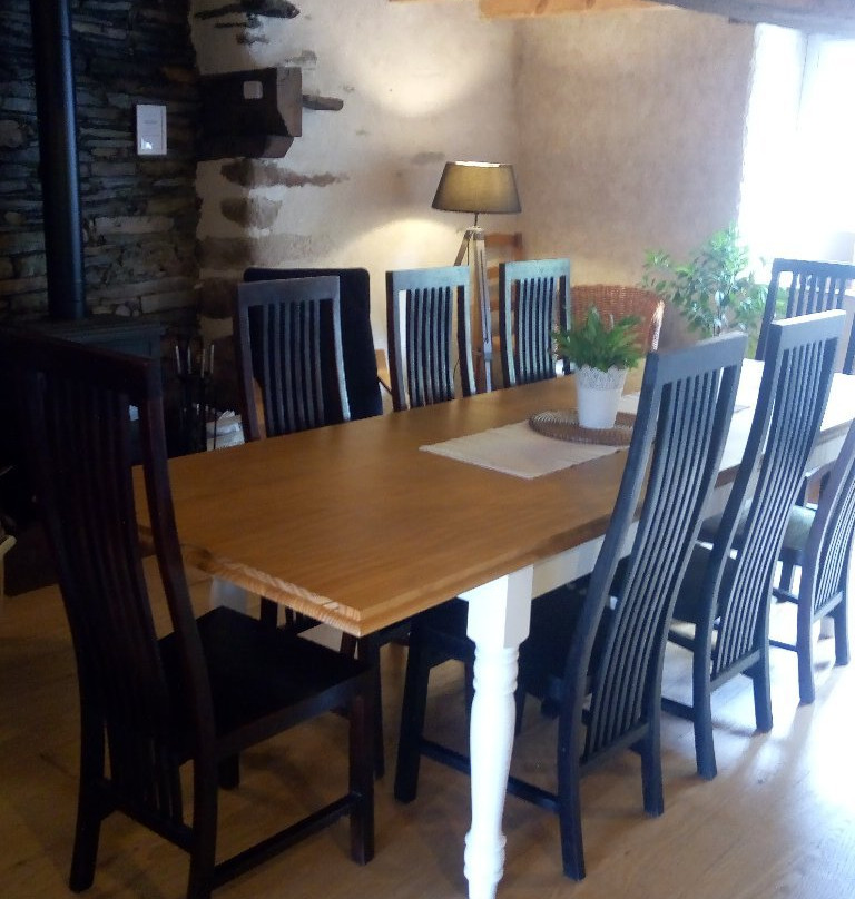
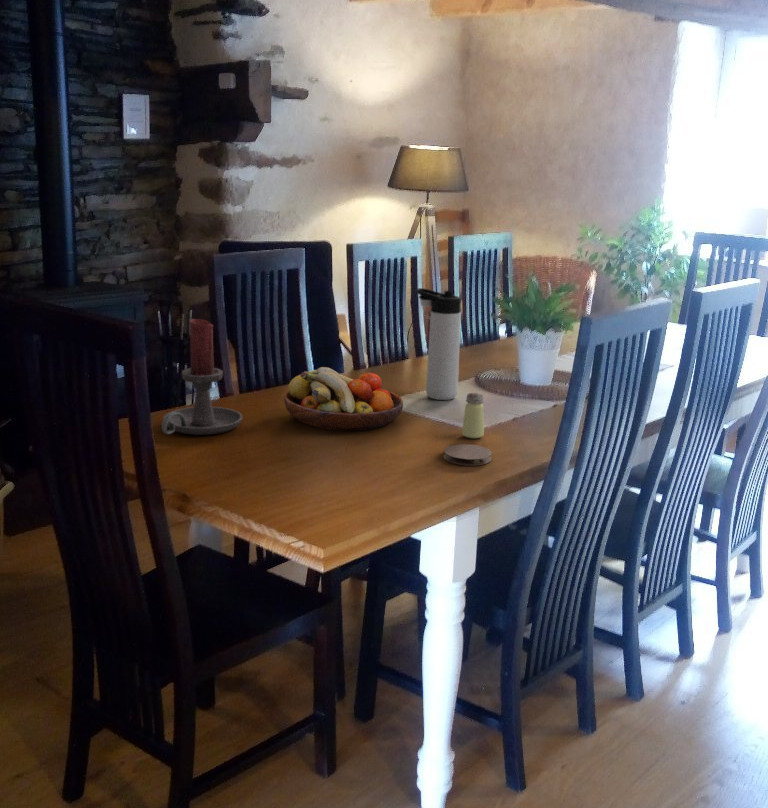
+ coaster [443,443,493,467]
+ thermos bottle [416,287,462,401]
+ candle holder [161,318,243,436]
+ saltshaker [461,392,485,439]
+ fruit bowl [283,366,404,432]
